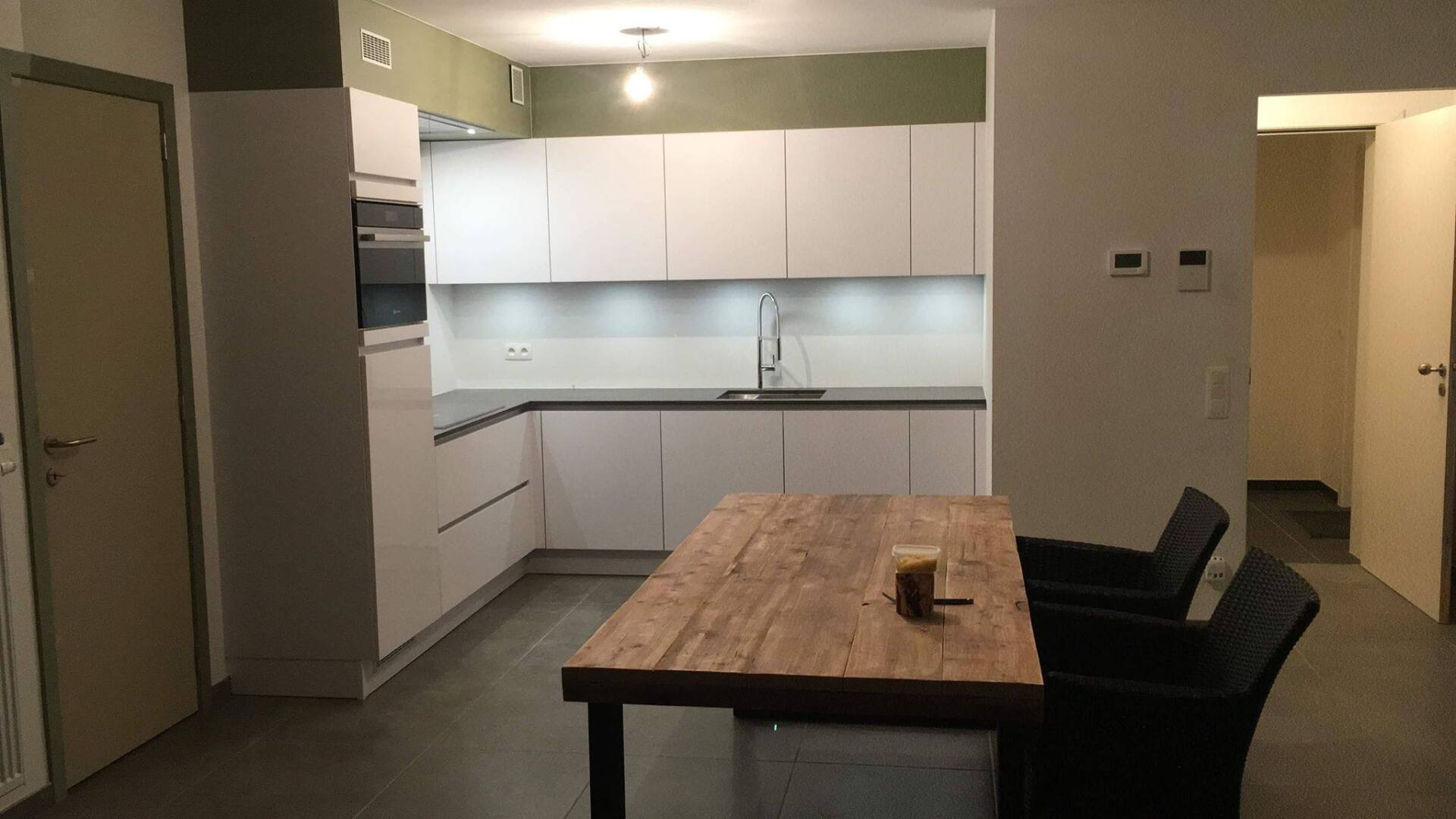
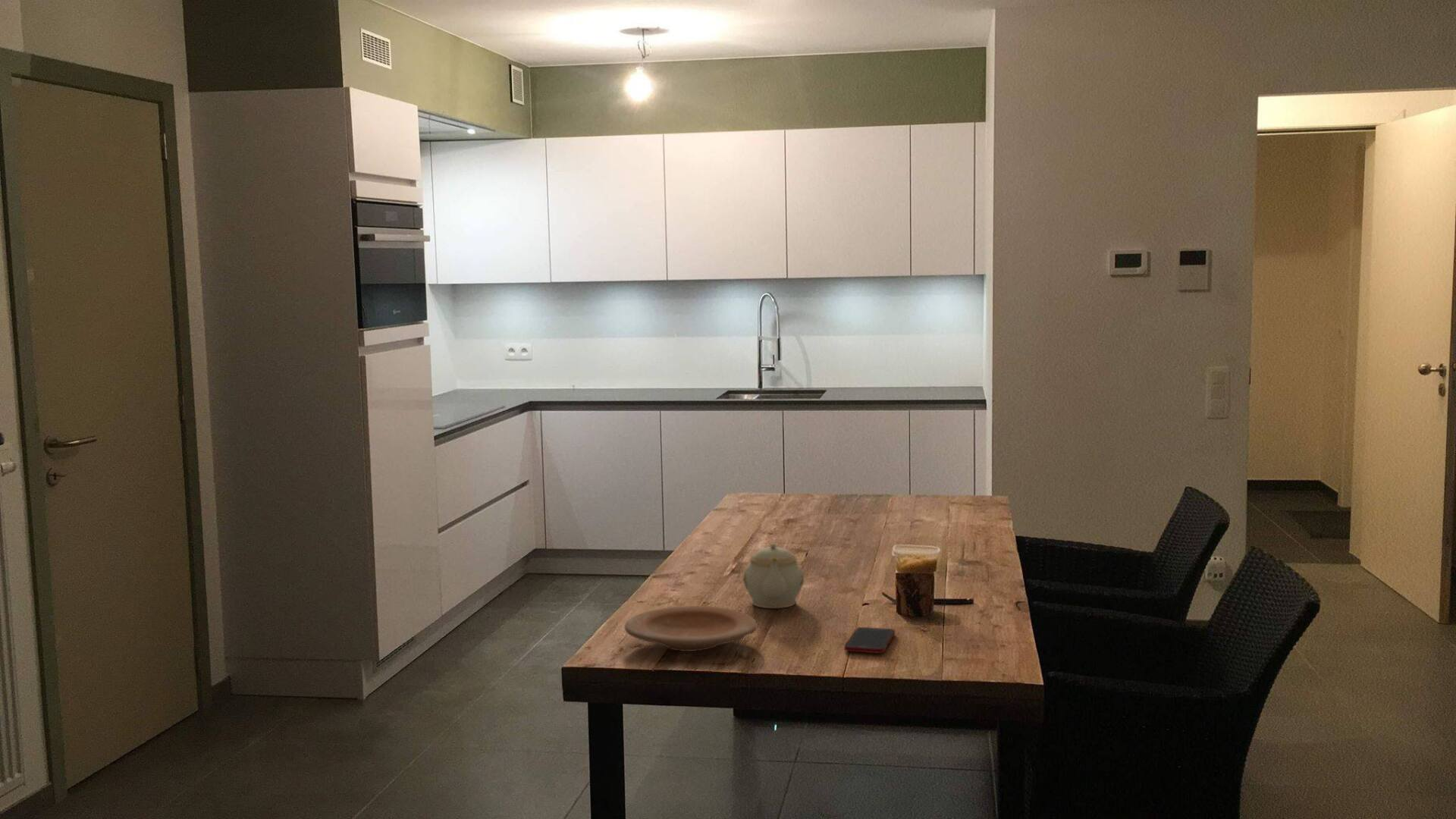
+ cell phone [843,626,896,654]
+ teapot [742,543,805,609]
+ plate [623,605,758,652]
